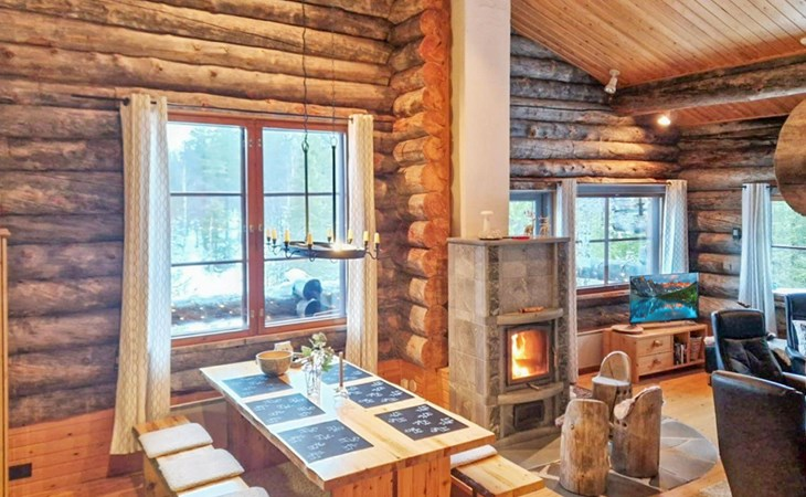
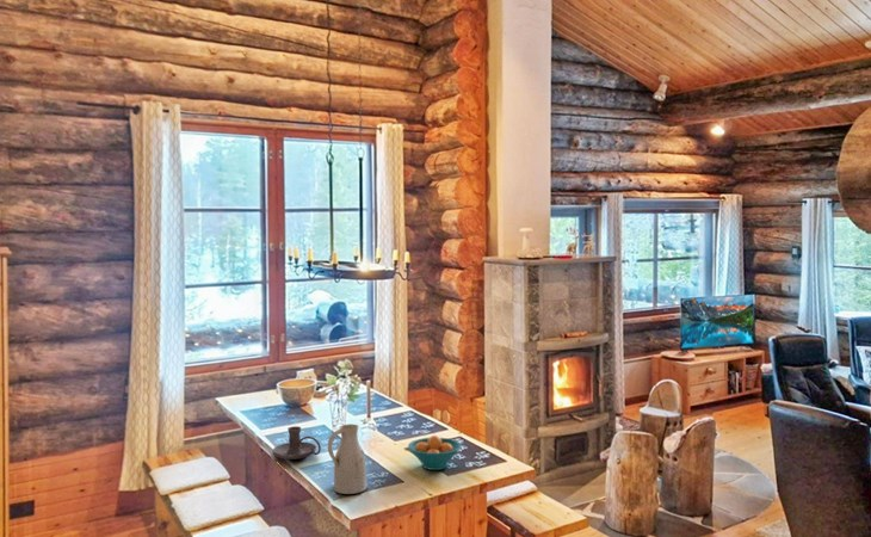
+ fruit bowl [407,434,463,471]
+ ceramic pitcher [327,424,369,495]
+ candle holder [272,425,322,461]
